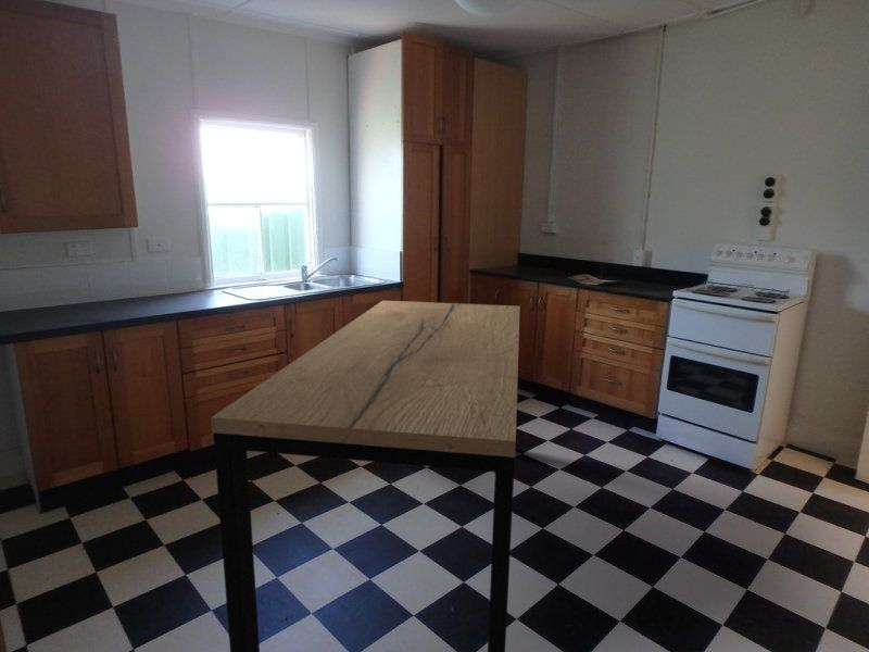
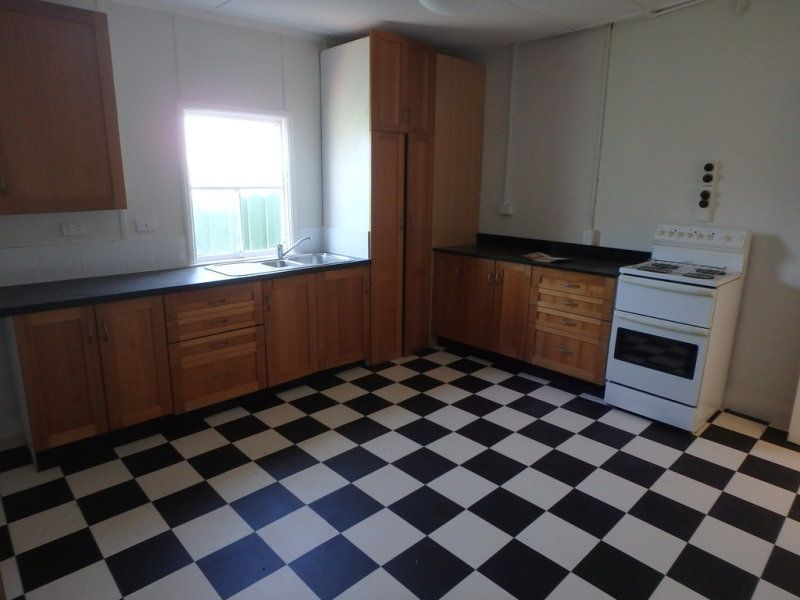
- dining table [210,300,521,652]
